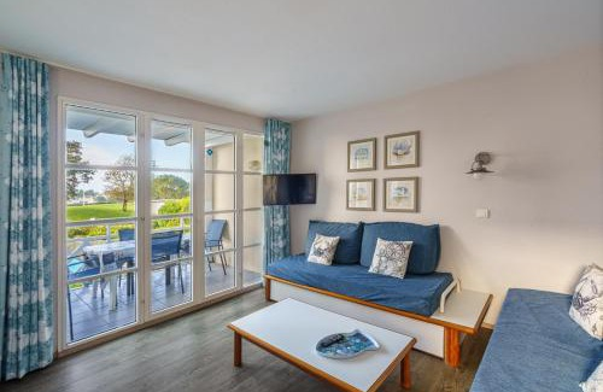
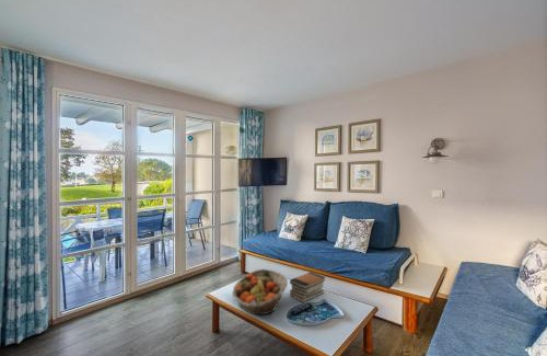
+ book stack [289,271,327,303]
+ fruit basket [231,268,289,315]
